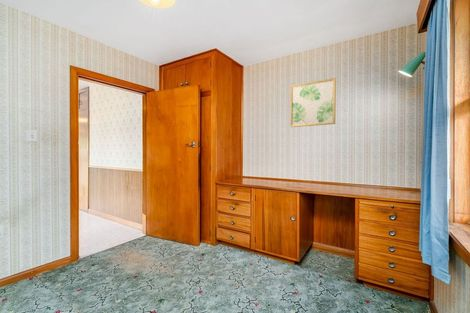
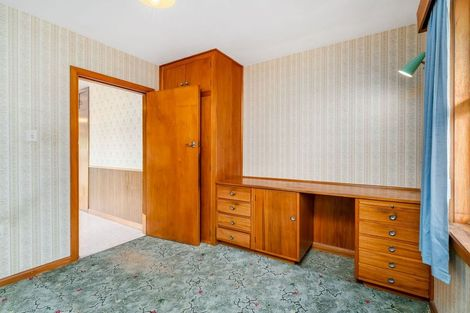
- wall art [290,77,337,128]
